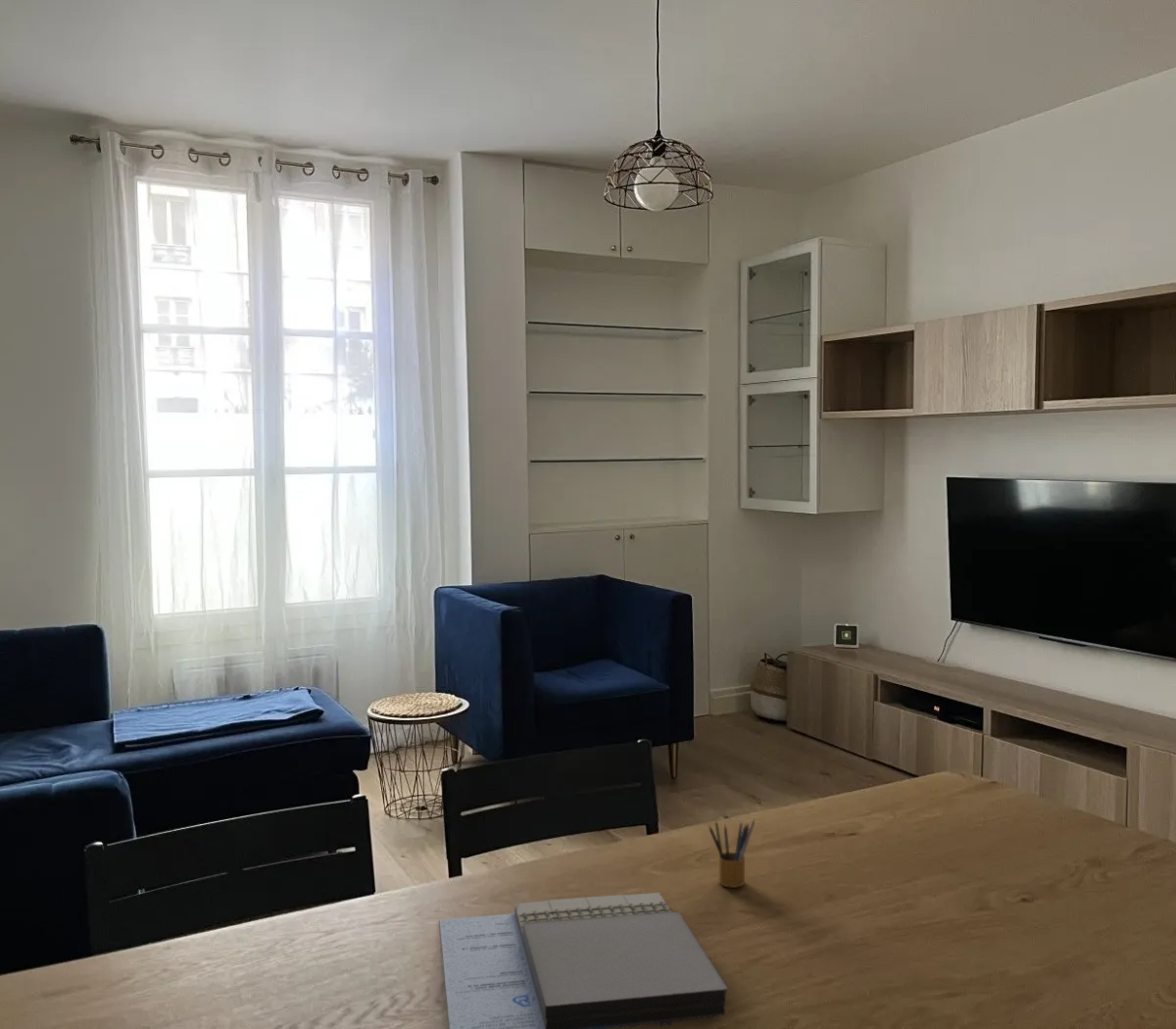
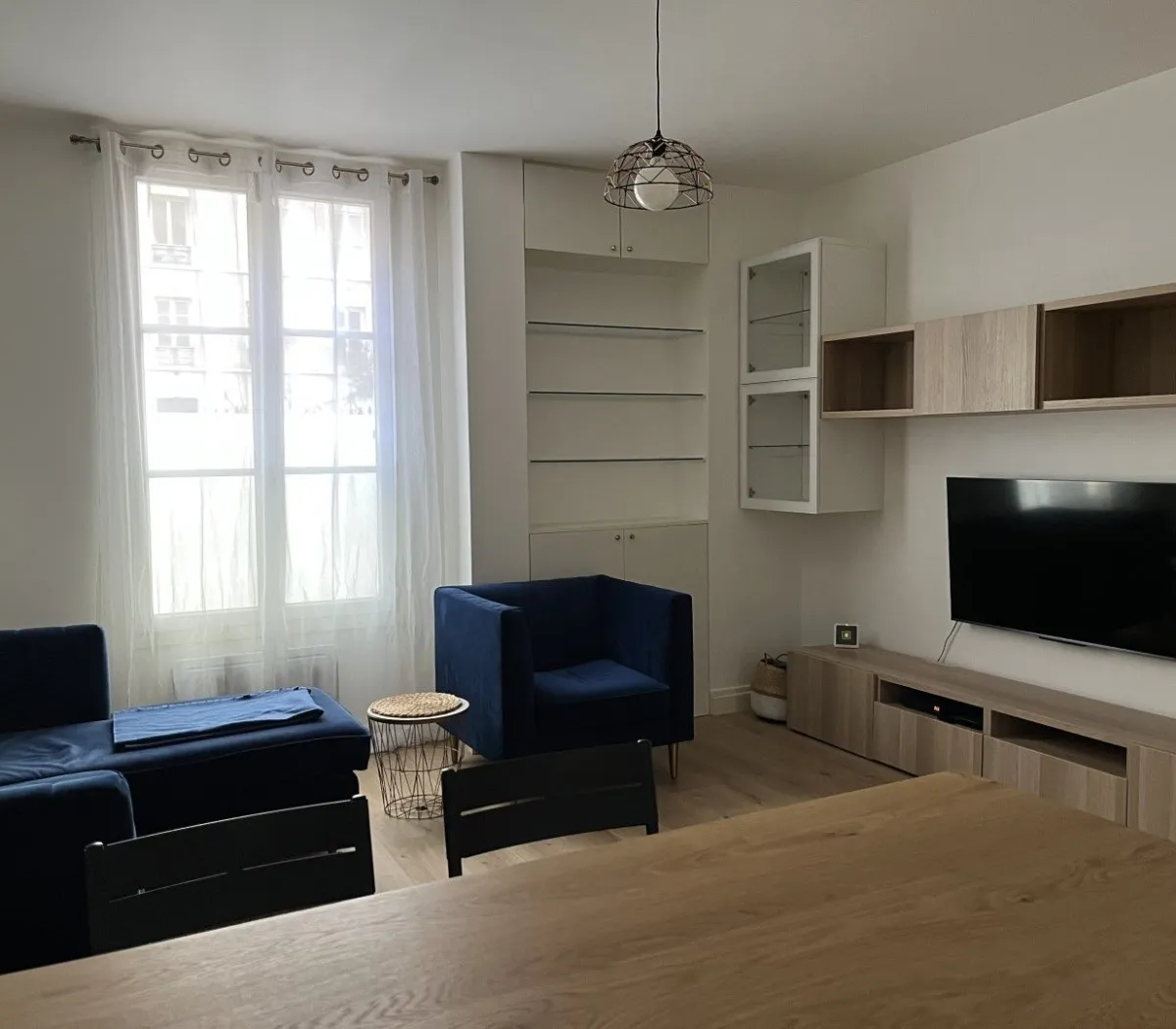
- notebook [438,892,729,1029]
- pencil box [708,818,756,889]
